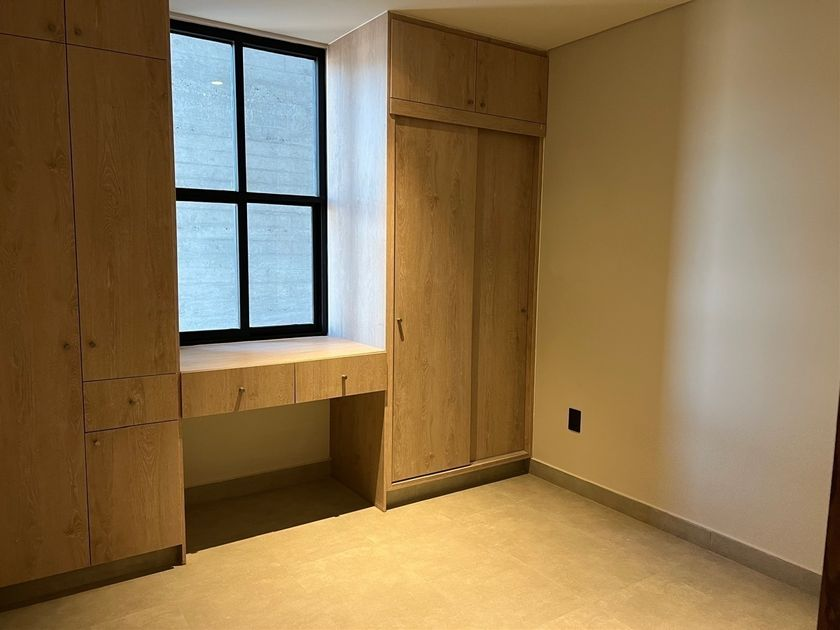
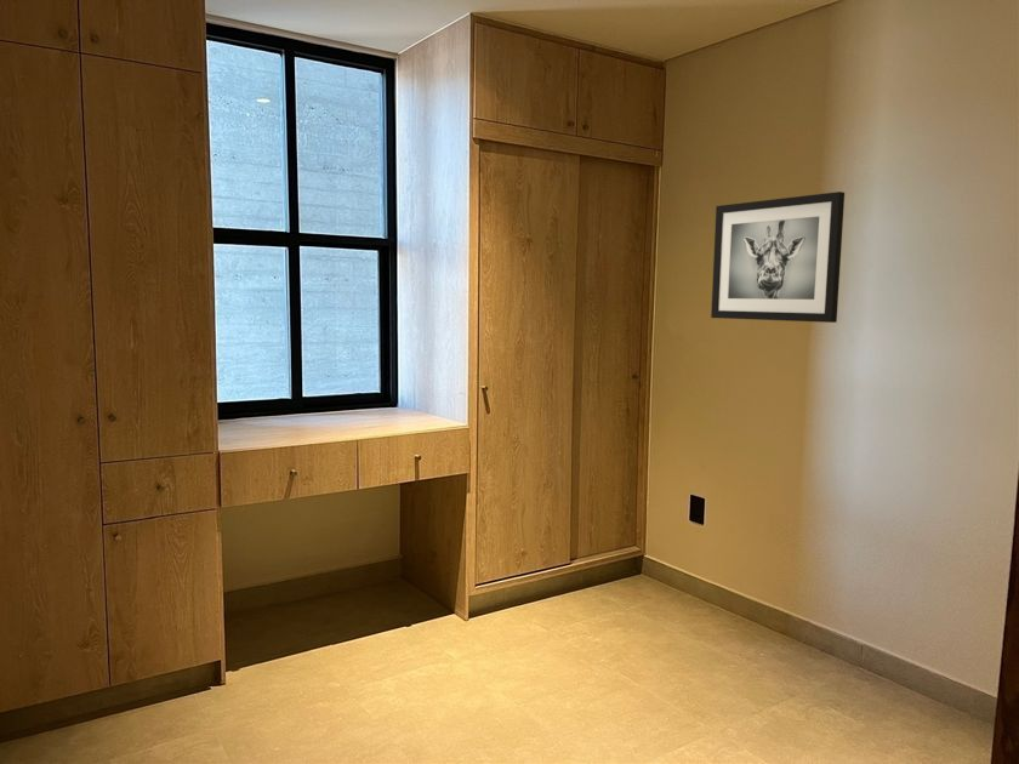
+ wall art [710,190,846,324]
